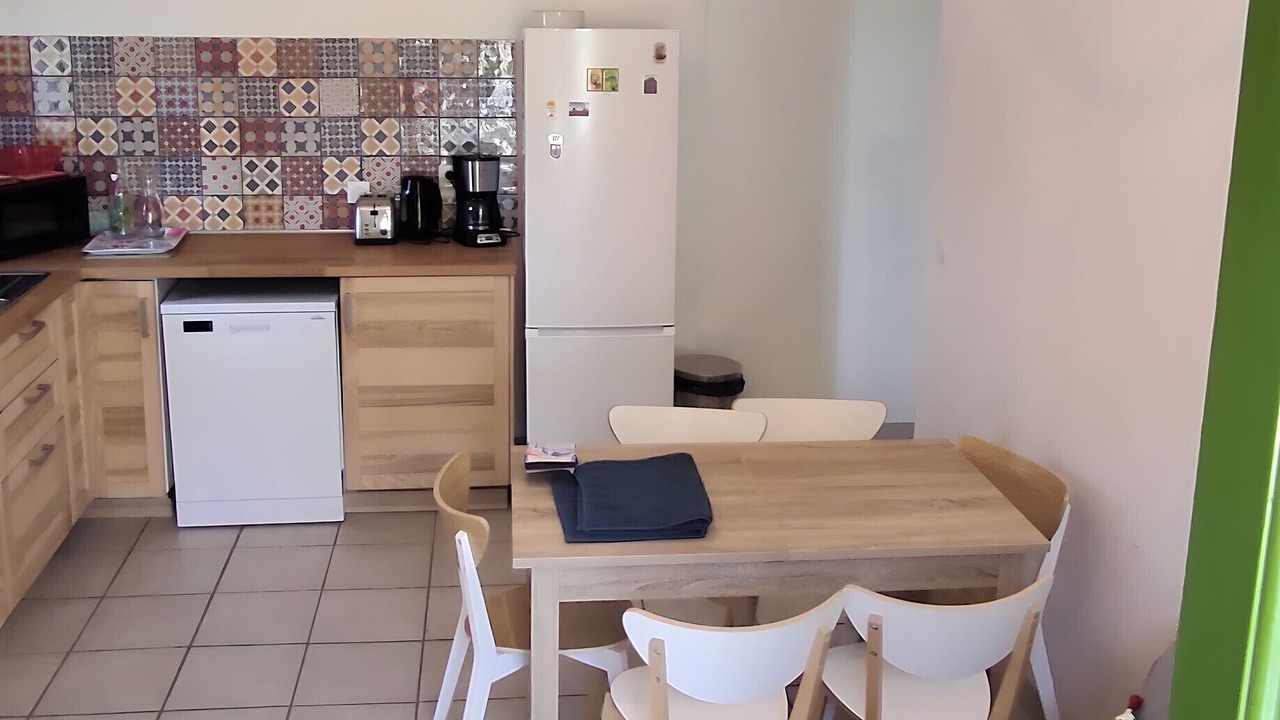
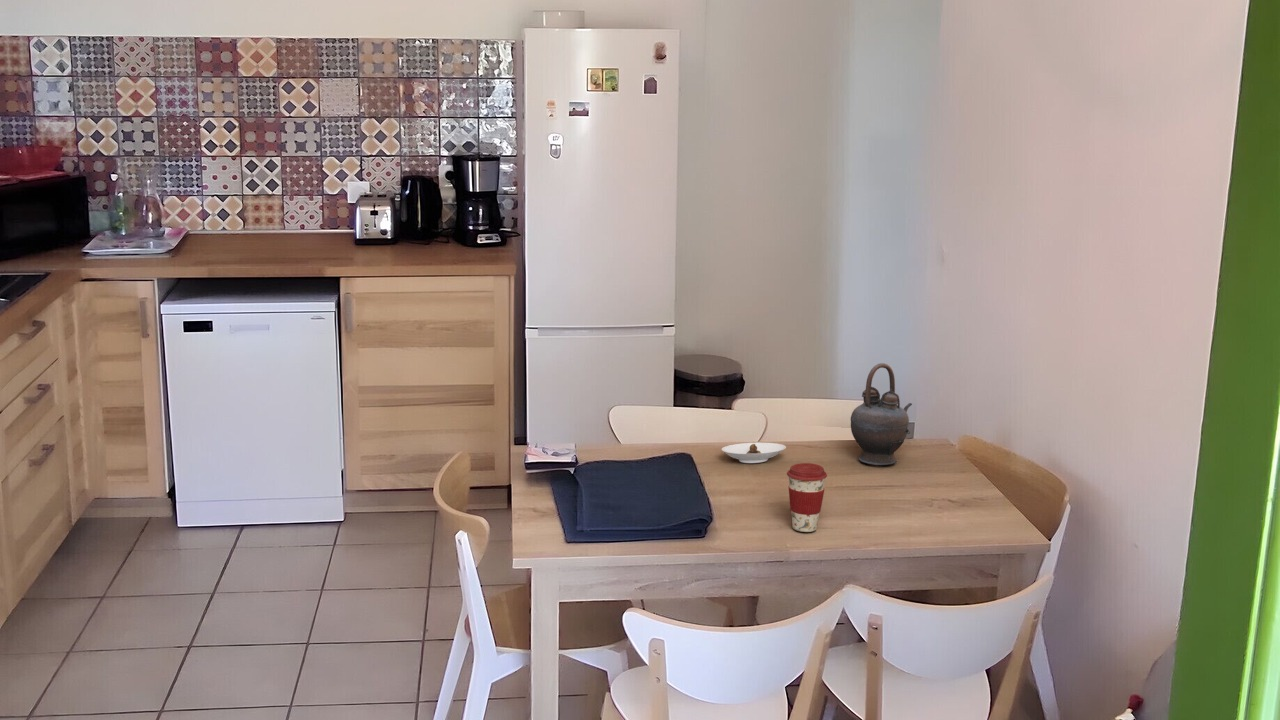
+ coffee cup [786,462,828,533]
+ teapot [849,362,913,466]
+ saucer [721,442,787,464]
